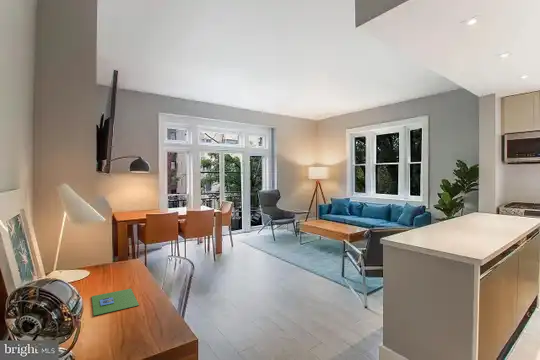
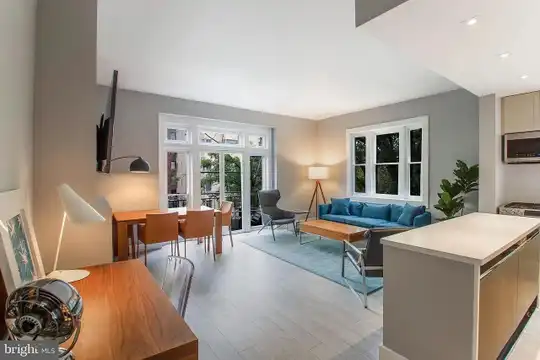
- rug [91,288,140,317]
